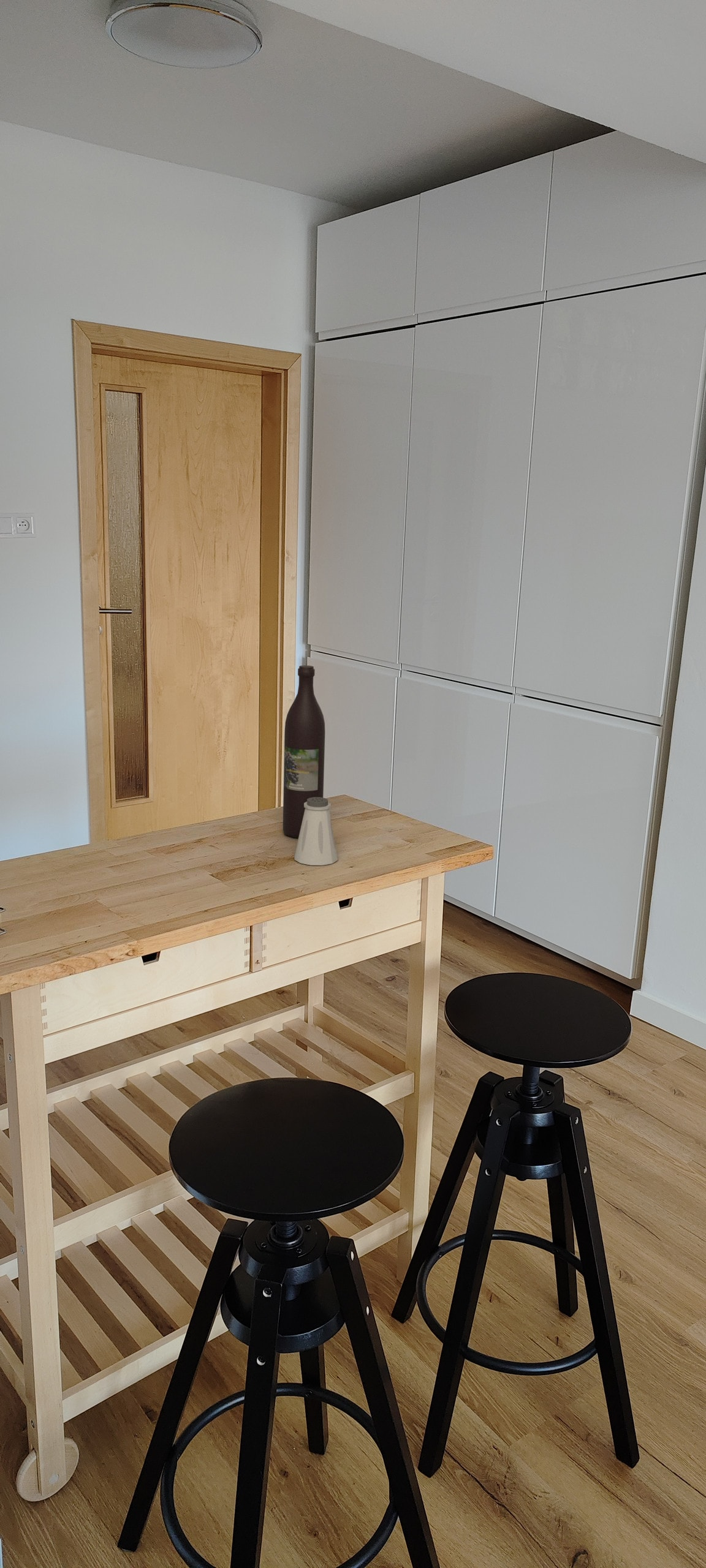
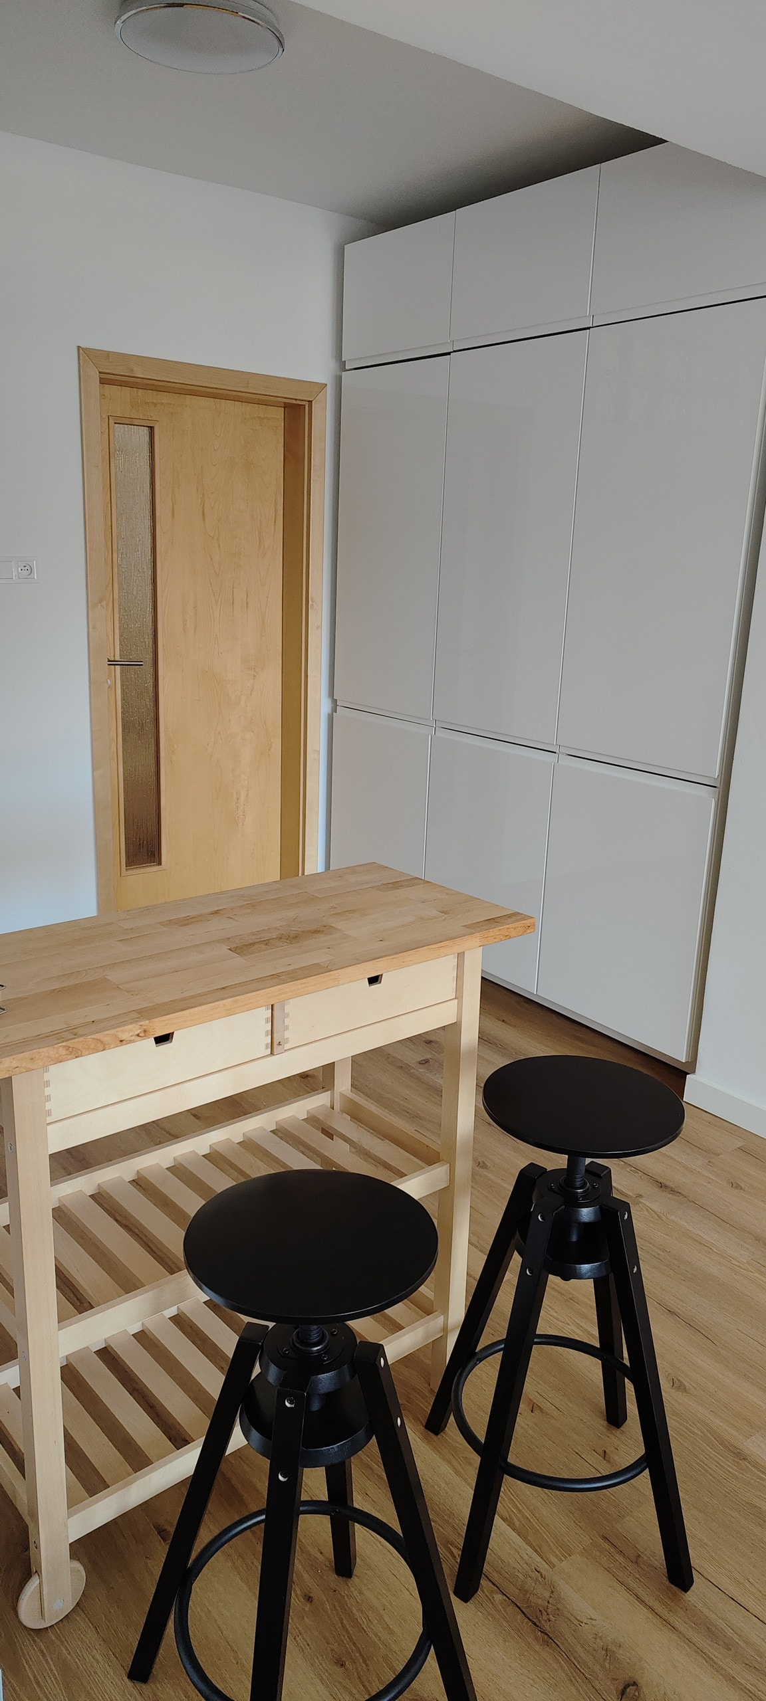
- saltshaker [294,797,338,866]
- wine bottle [282,665,325,839]
